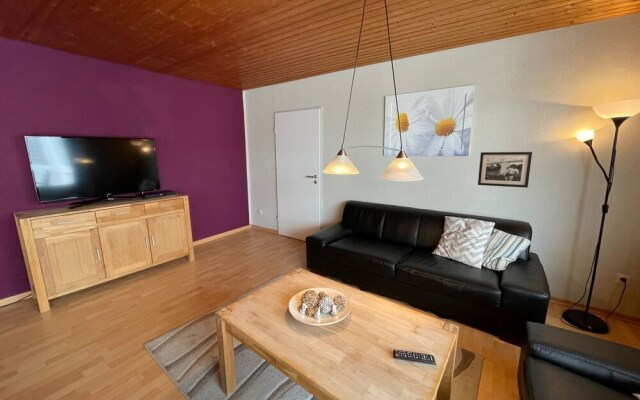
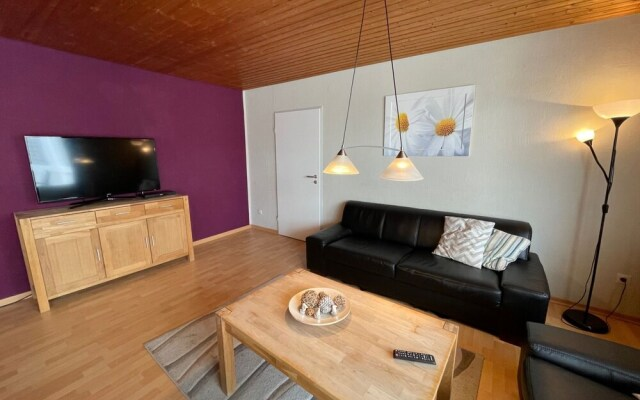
- picture frame [477,151,533,189]
